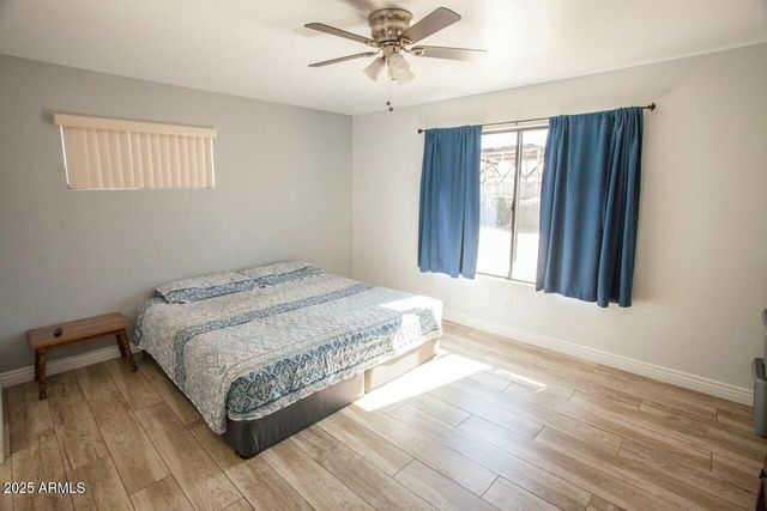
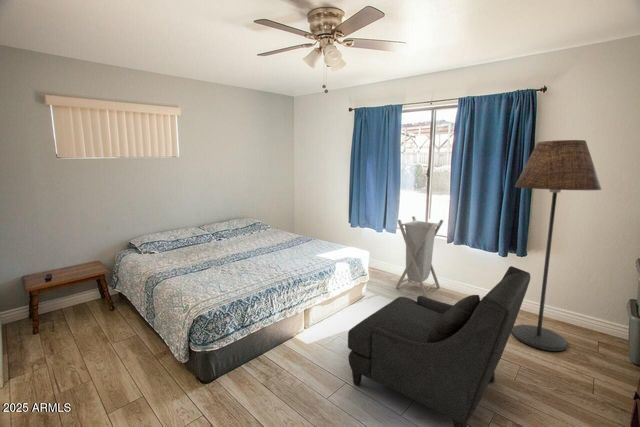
+ floor lamp [511,139,603,352]
+ armchair [347,265,531,427]
+ laundry hamper [395,215,444,298]
